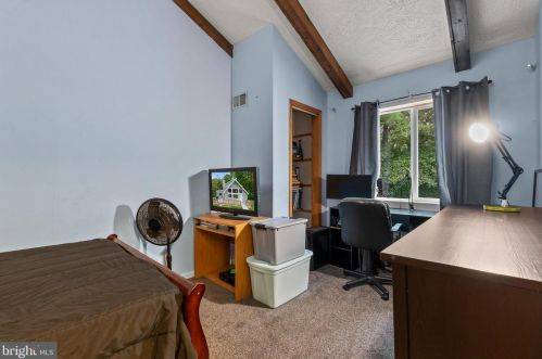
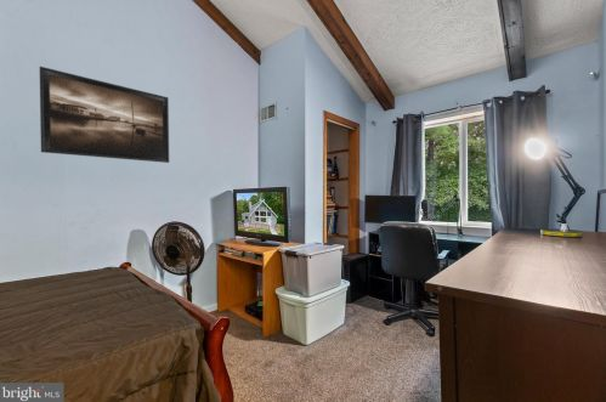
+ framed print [39,66,170,164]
